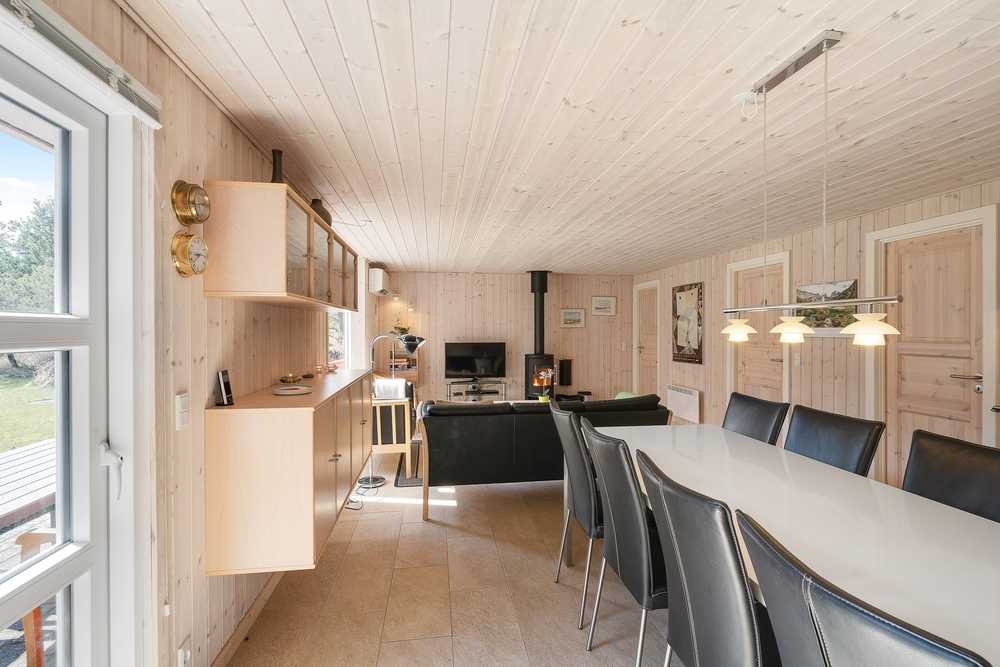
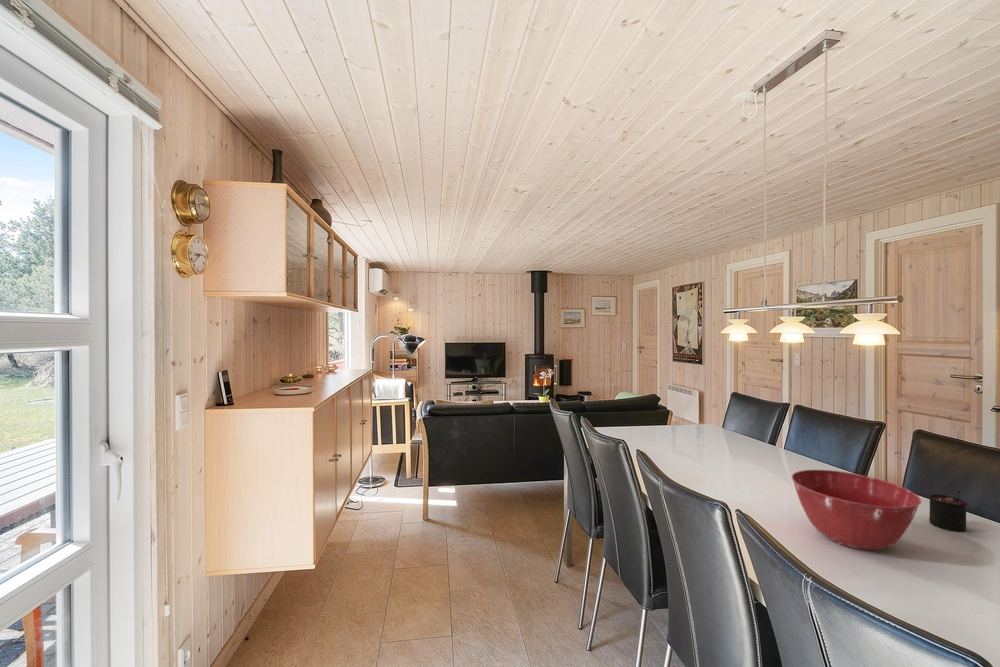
+ candle [927,489,969,533]
+ mixing bowl [791,469,922,551]
